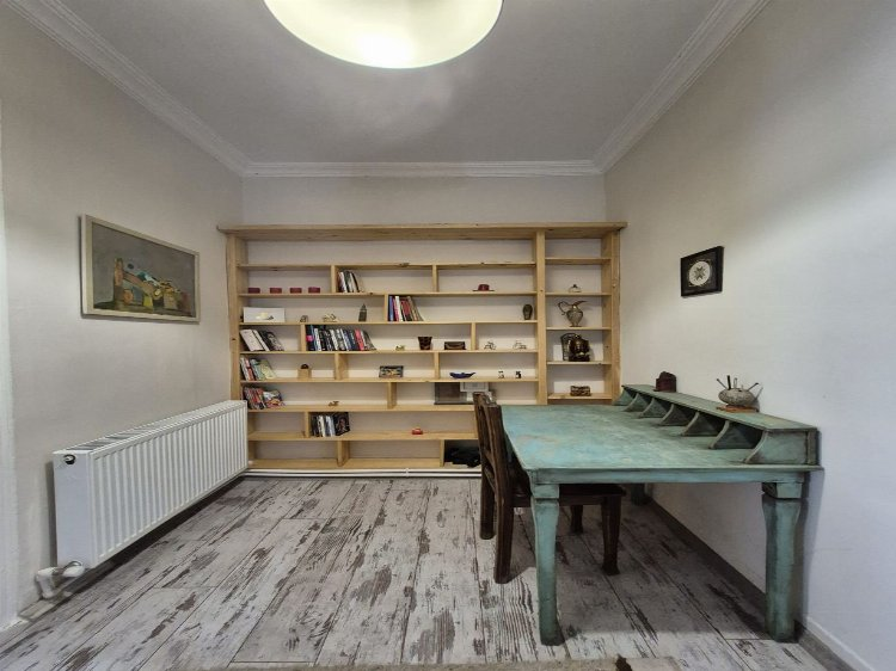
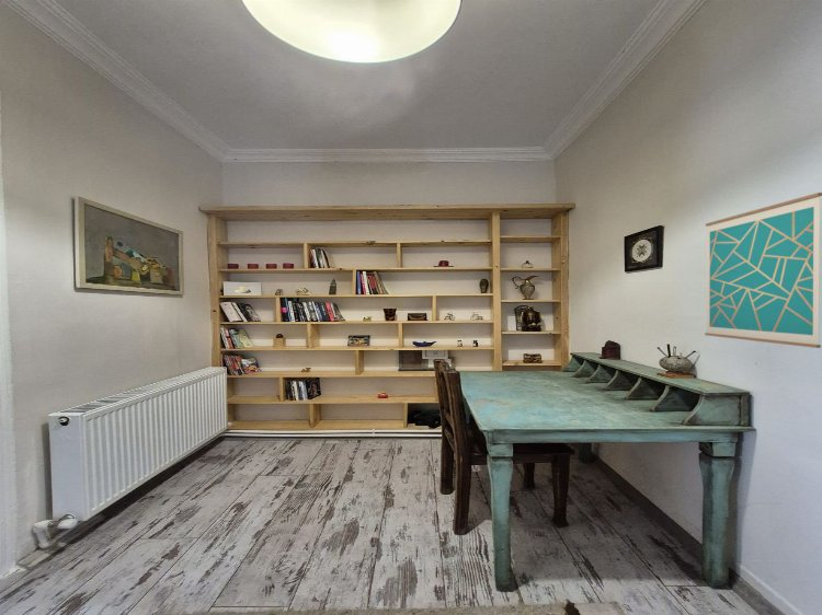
+ wall art [704,192,822,349]
